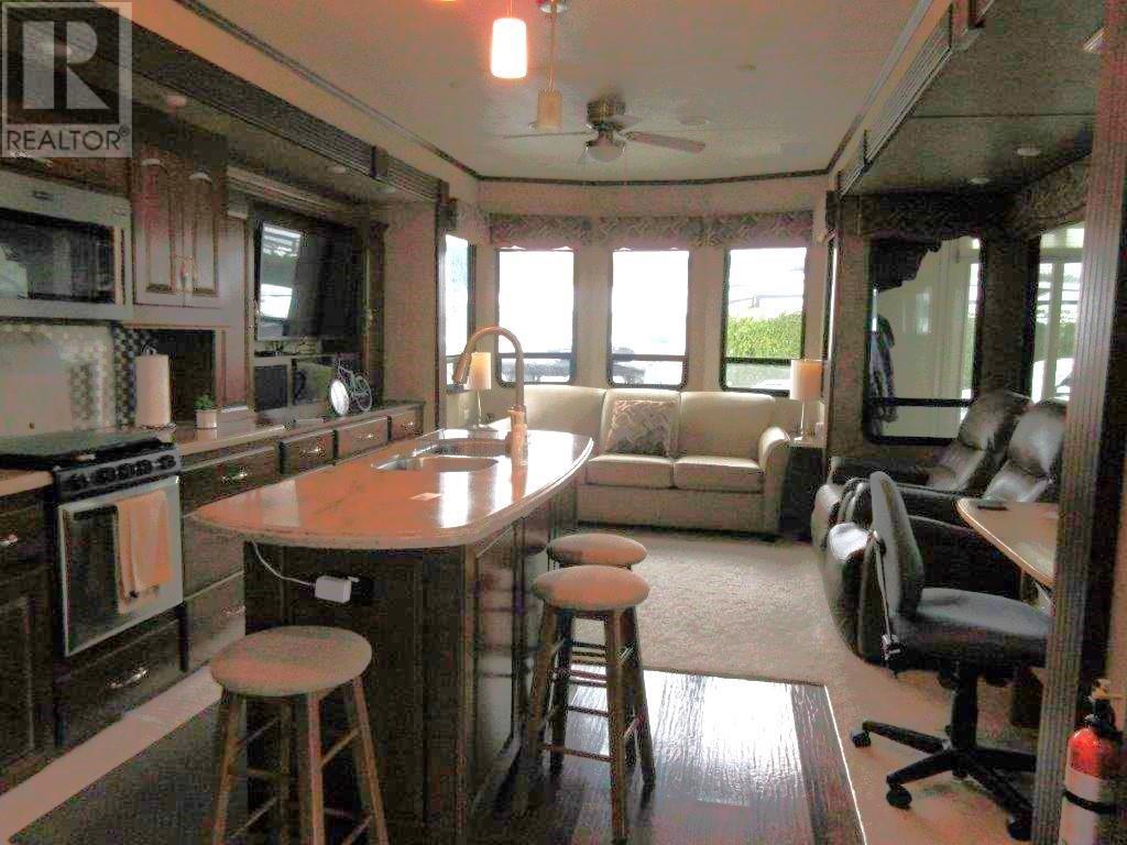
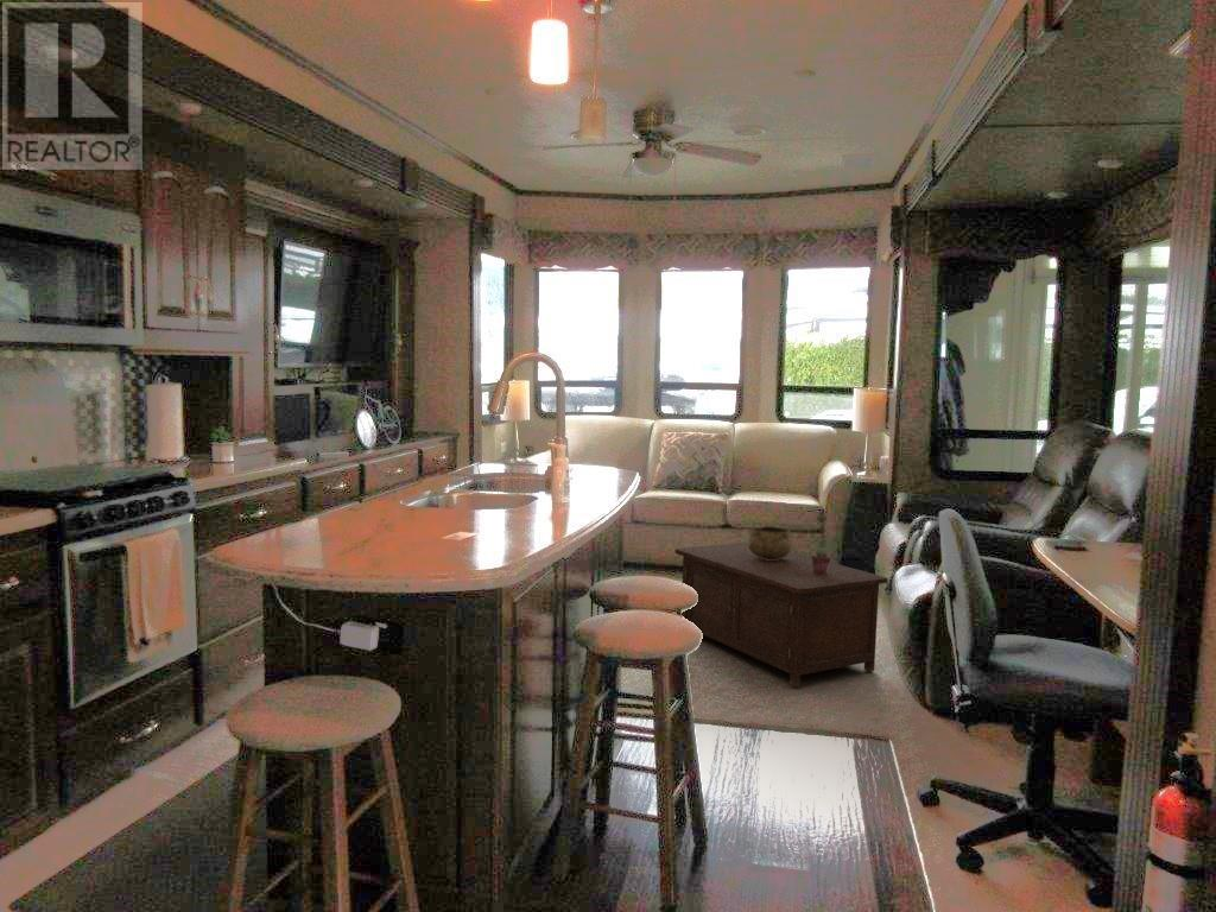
+ cabinet [674,542,889,688]
+ decorative bowl [748,525,793,560]
+ potted succulent [810,546,832,575]
